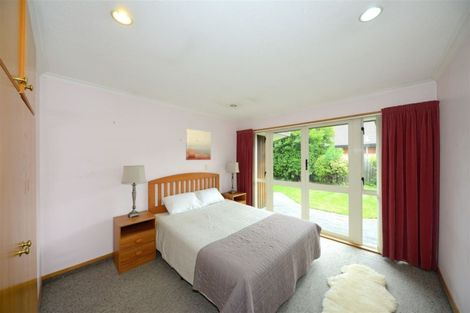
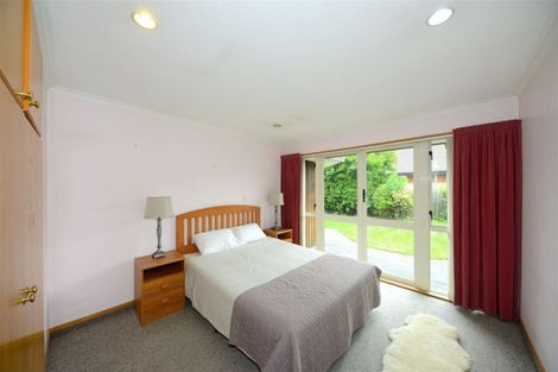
- wall art [185,128,212,161]
